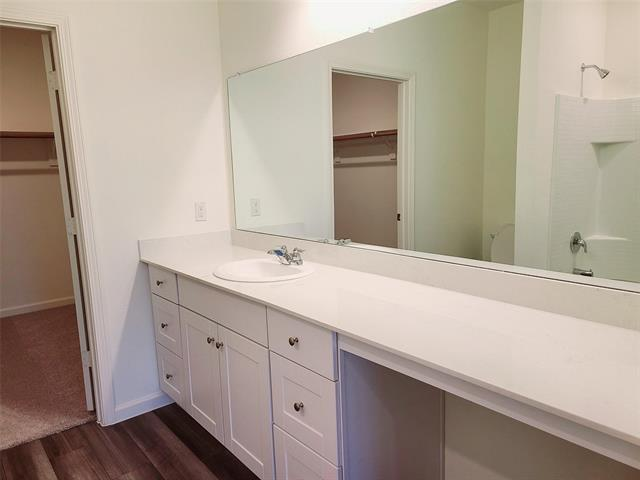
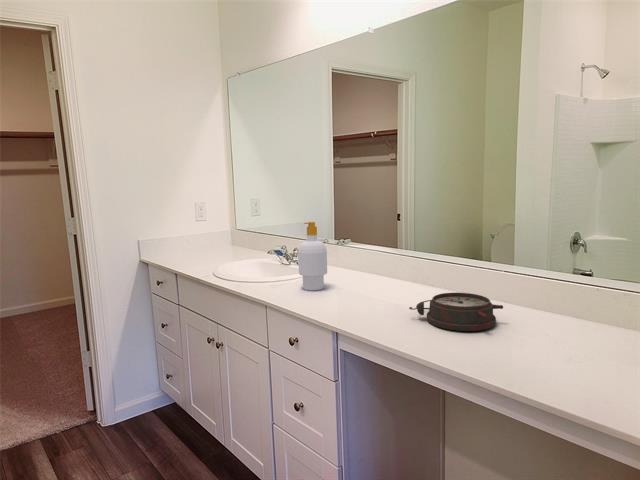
+ soap bottle [297,221,328,292]
+ alarm clock [408,292,504,332]
